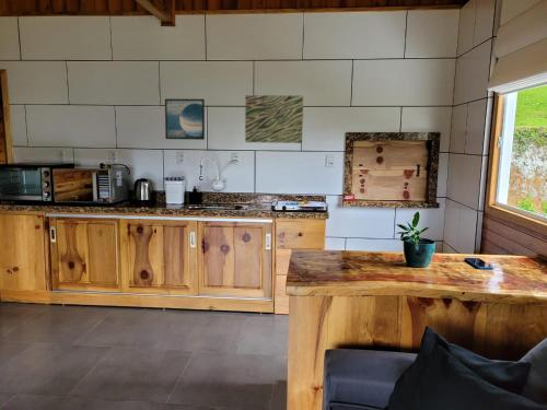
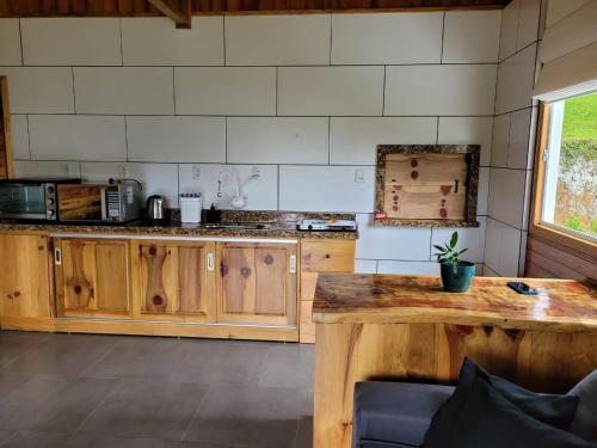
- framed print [164,97,206,141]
- wall art [244,94,304,144]
